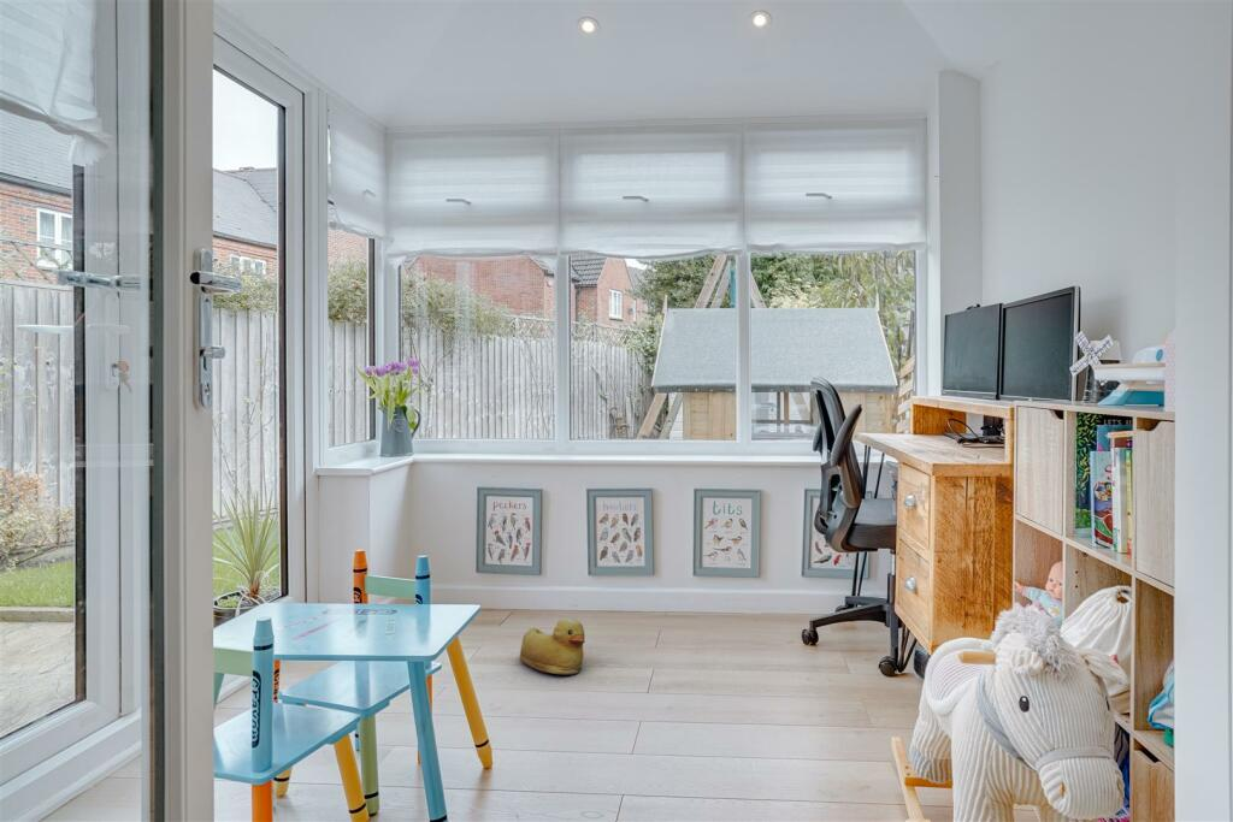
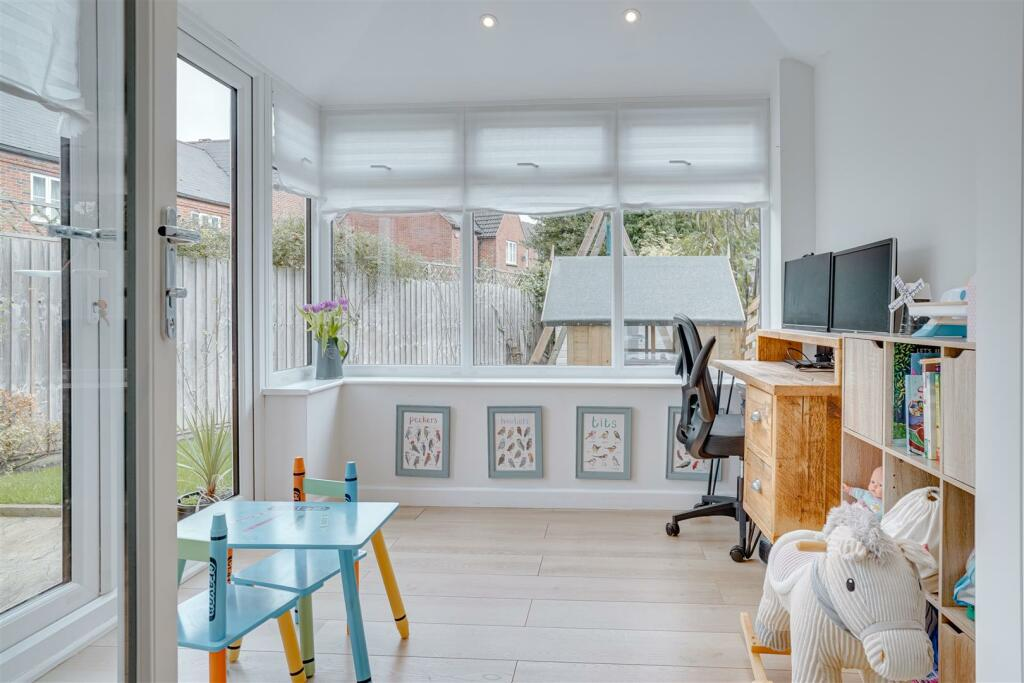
- rubber duck [518,616,586,676]
